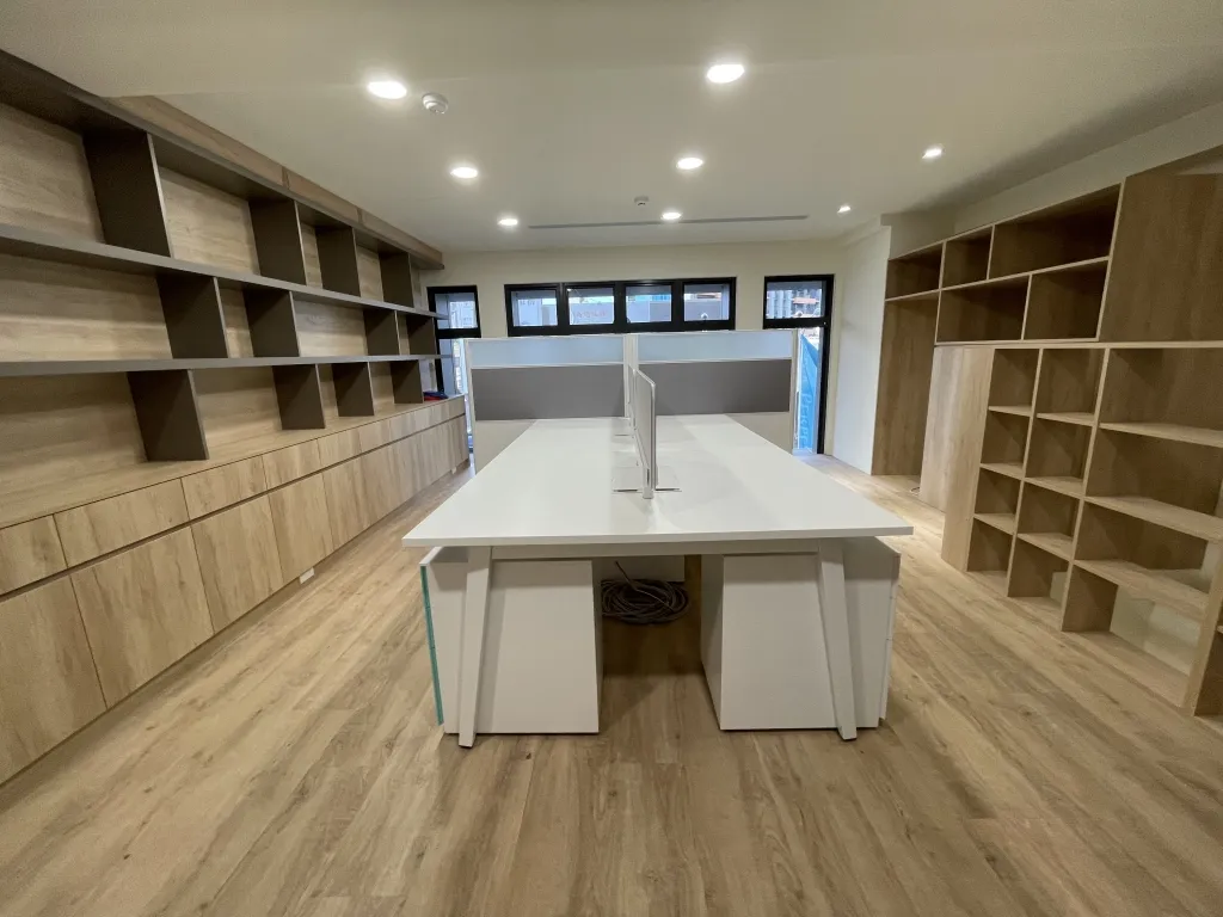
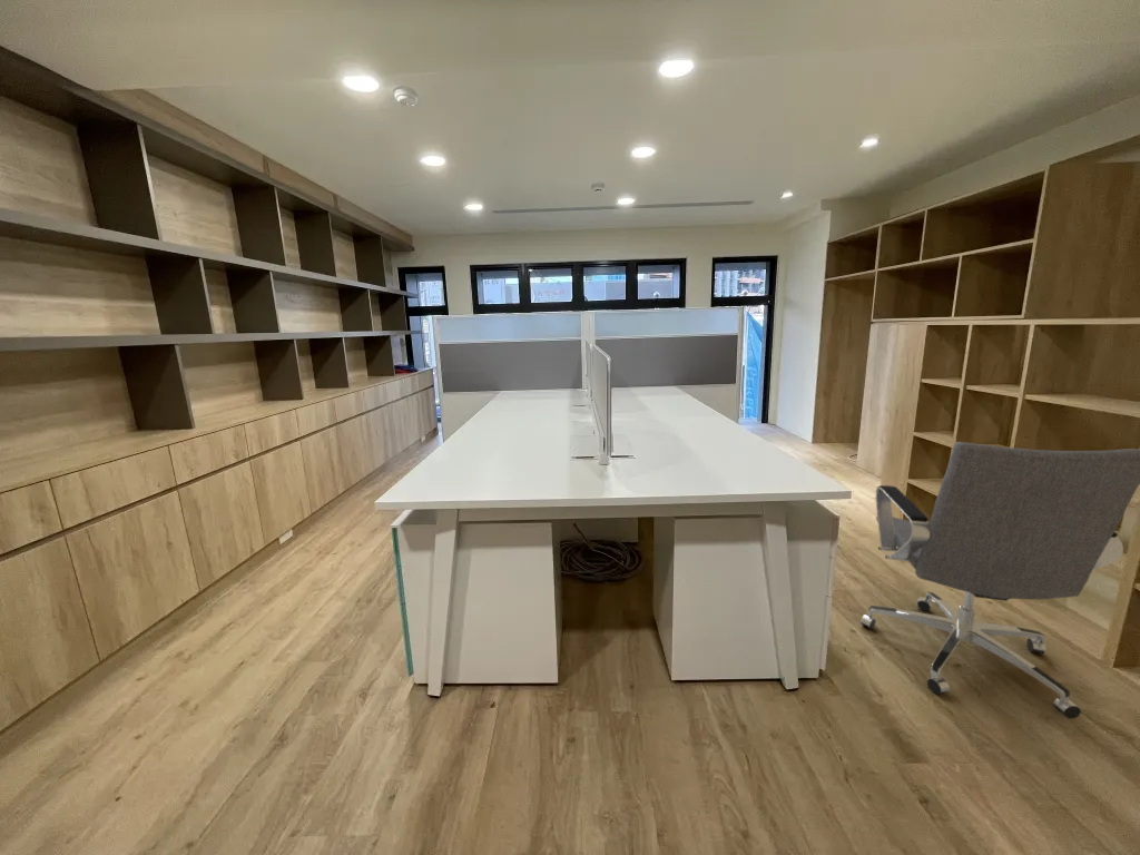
+ office chair [859,441,1140,719]
